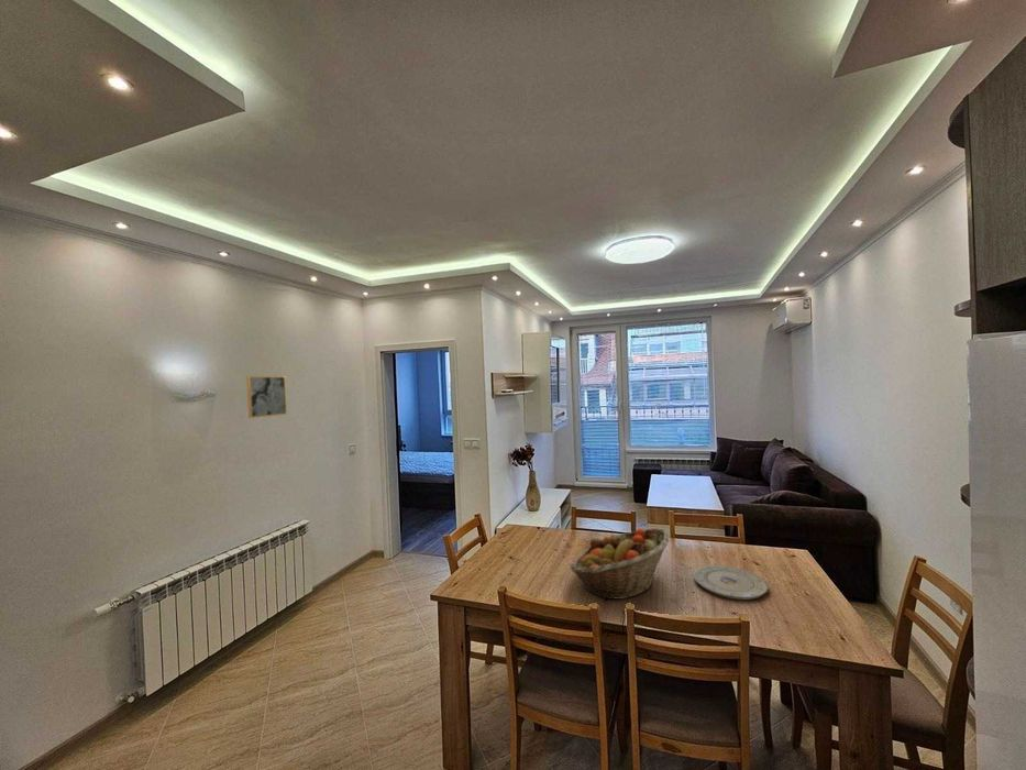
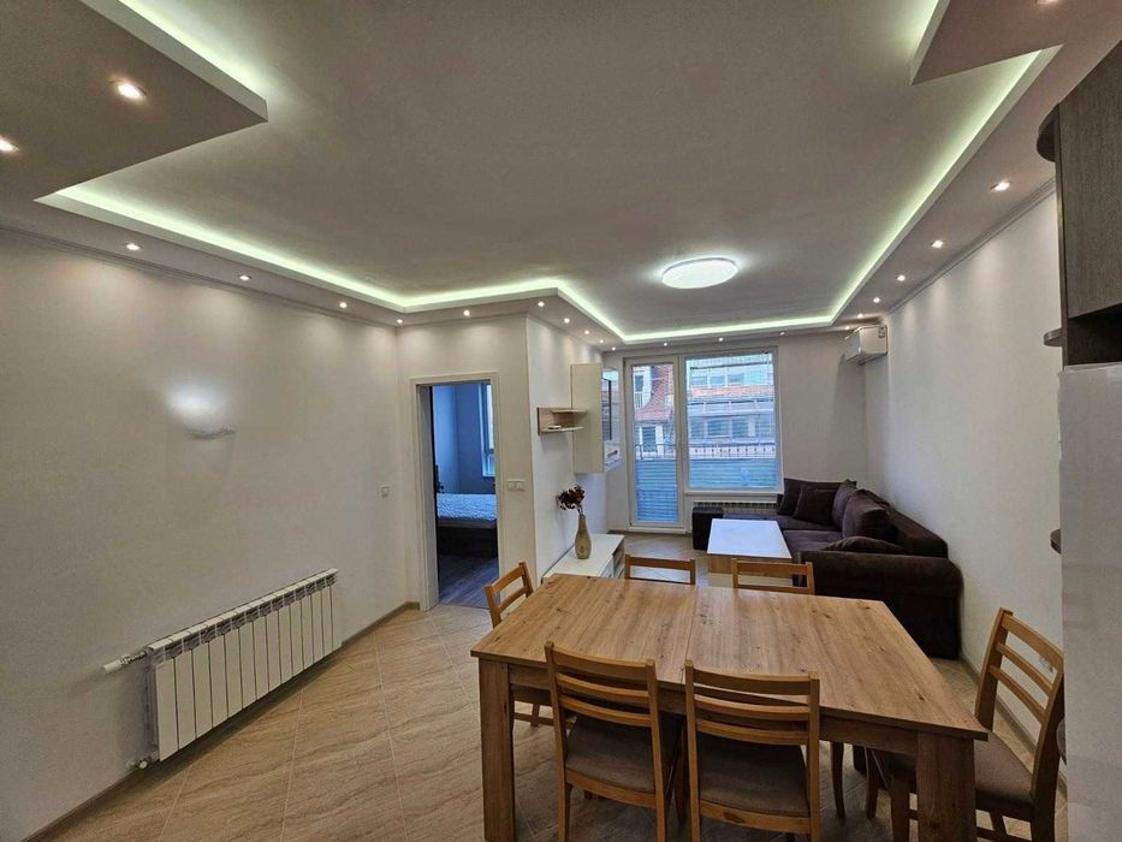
- plate [693,564,770,601]
- wall art [245,375,288,419]
- fruit basket [570,527,671,601]
